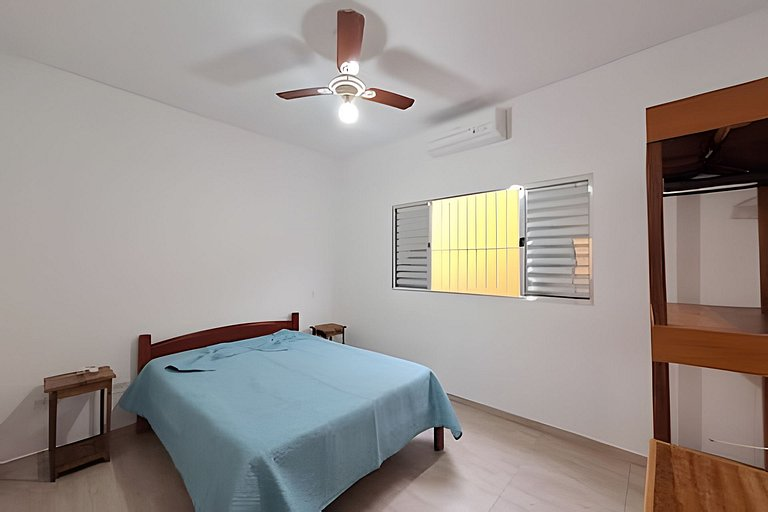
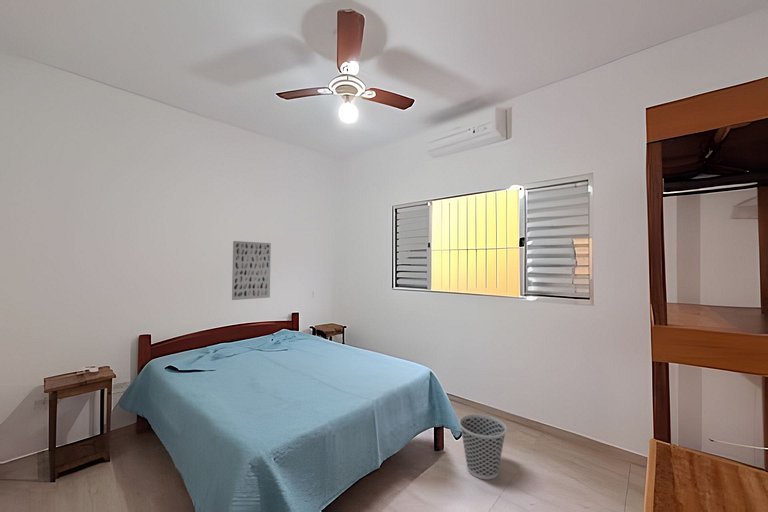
+ wastebasket [458,413,508,480]
+ wall art [231,240,272,301]
